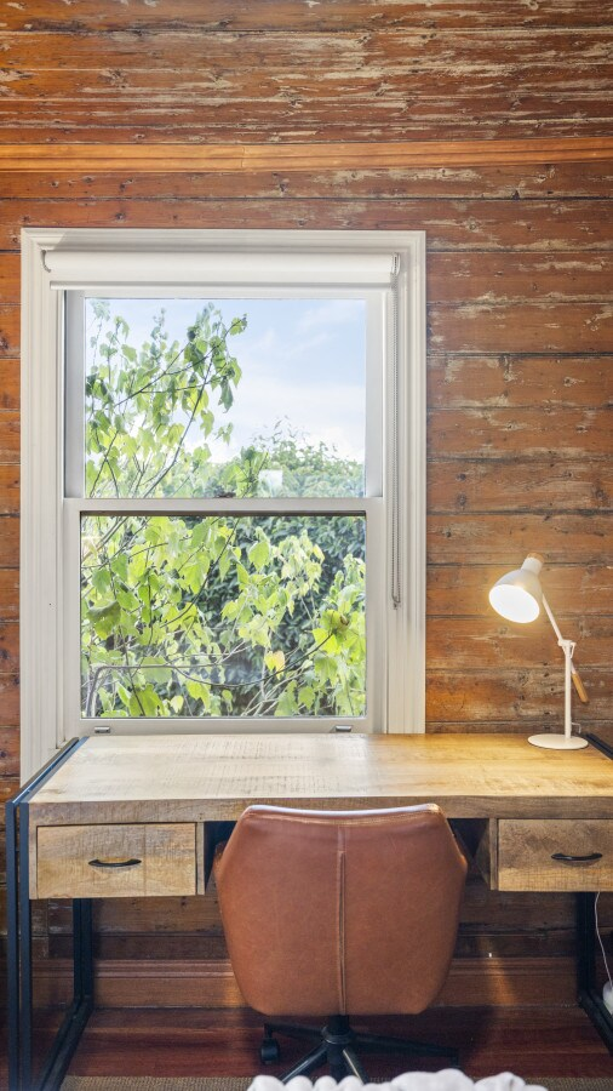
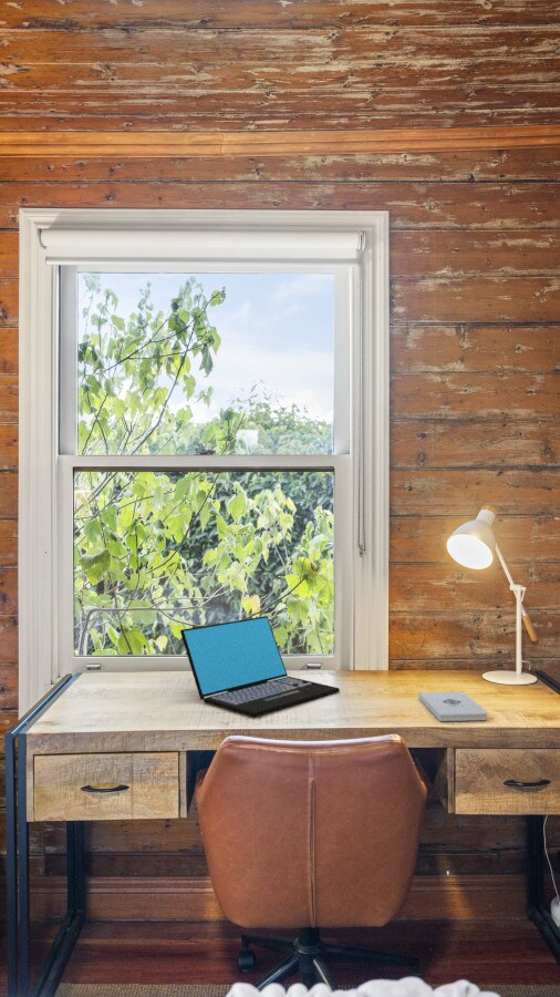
+ laptop [179,615,341,718]
+ notepad [417,691,488,722]
